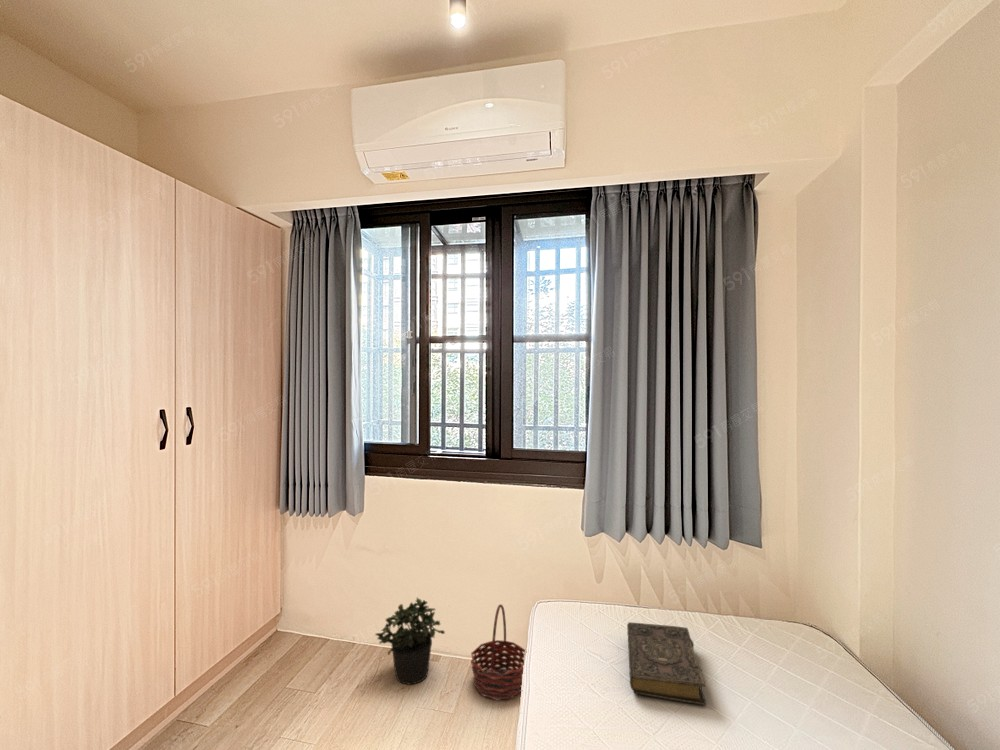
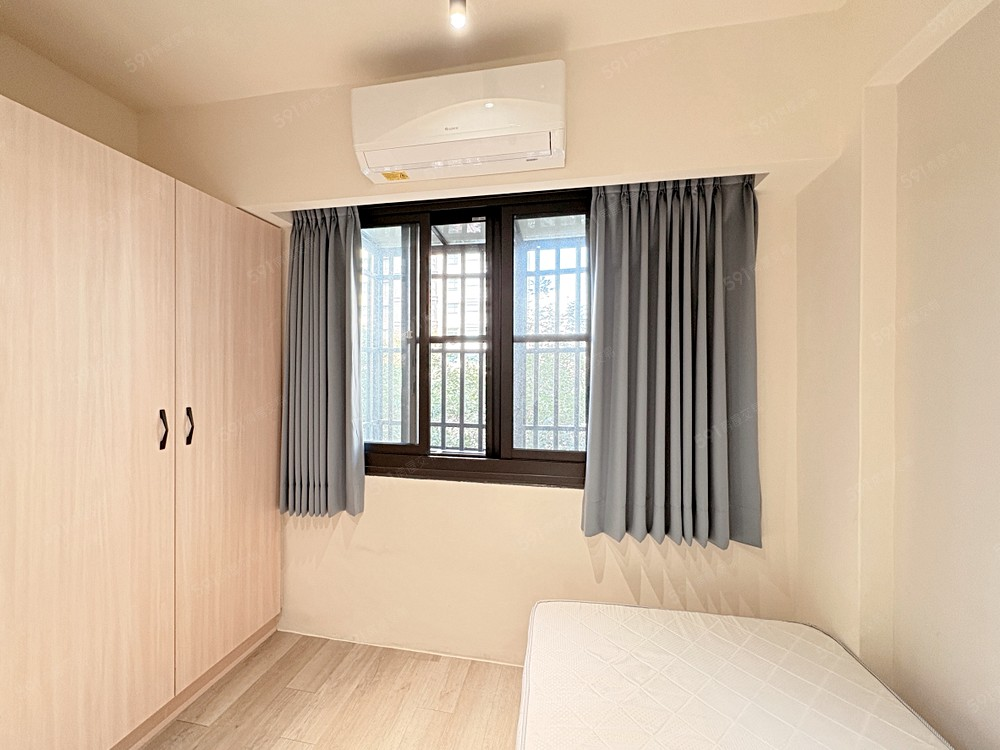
- book [626,621,707,706]
- potted plant [374,596,446,686]
- basket [470,603,526,701]
